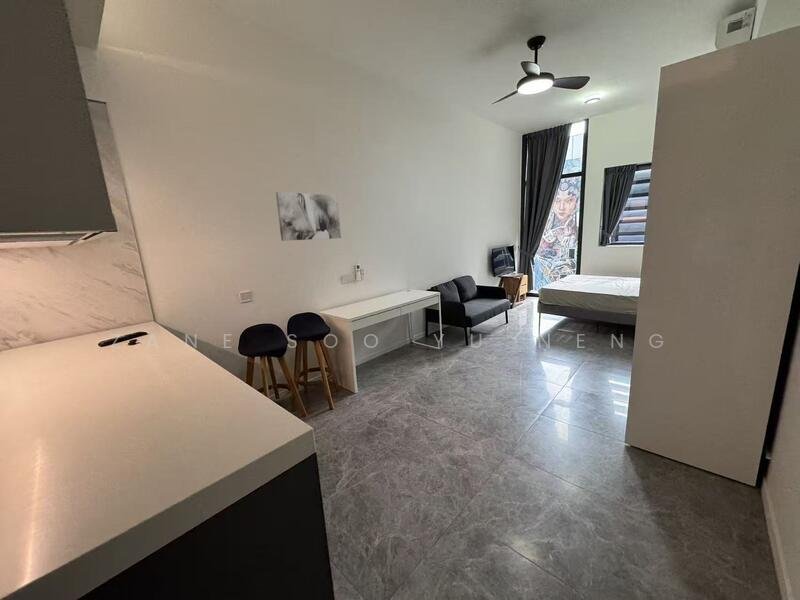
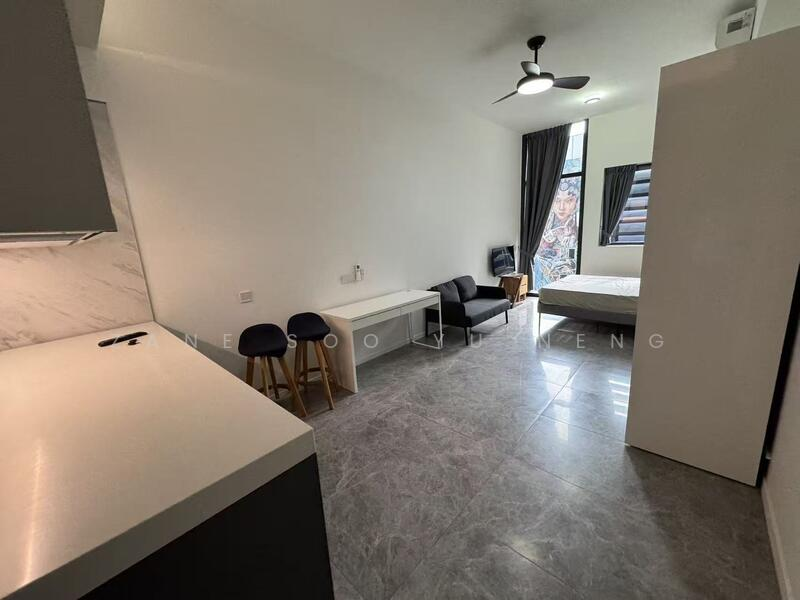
- wall art [275,191,342,242]
